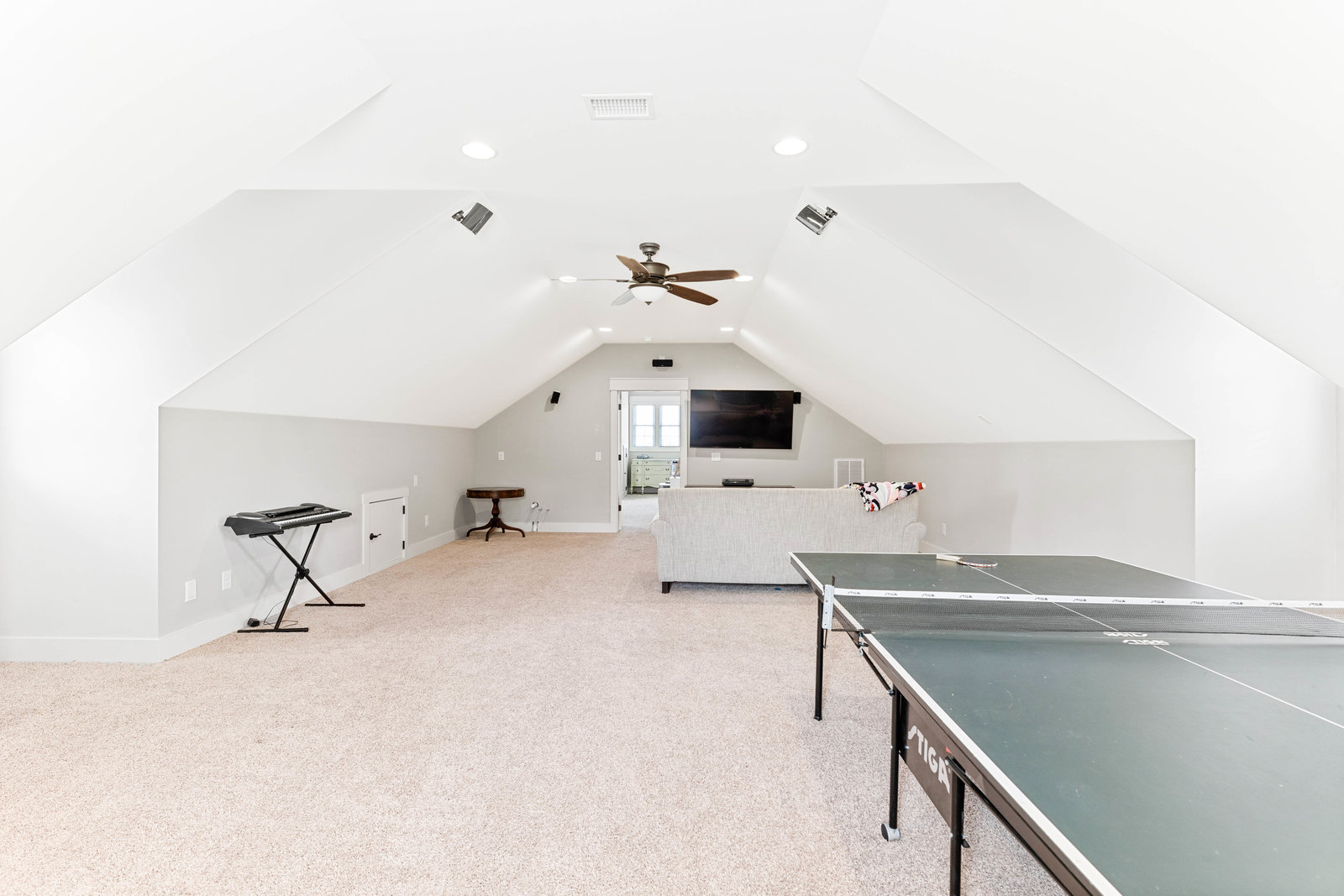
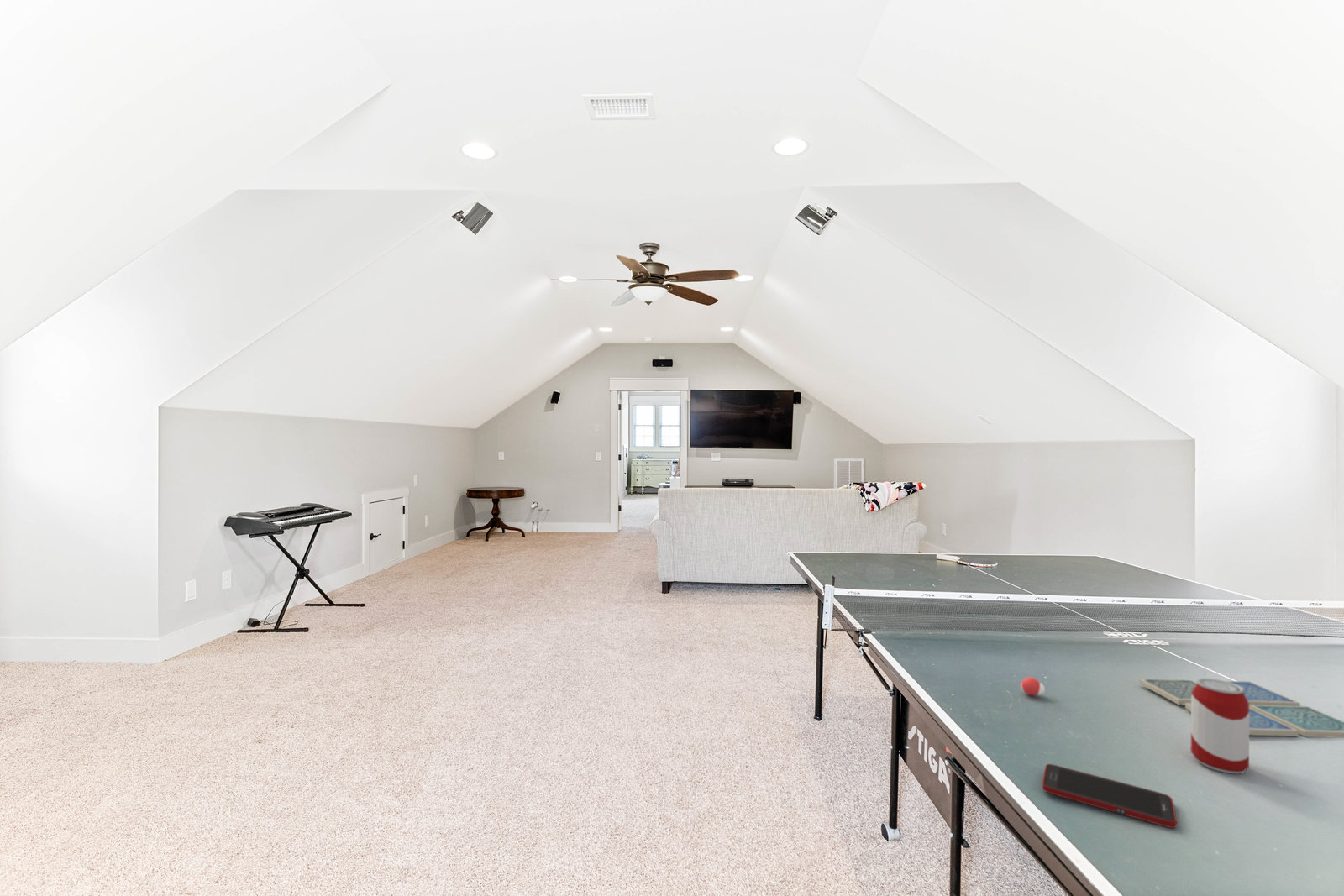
+ beverage can [1190,678,1250,774]
+ drink coaster [1138,678,1344,739]
+ cell phone [1042,763,1178,829]
+ ping-pong ball [1020,676,1046,696]
